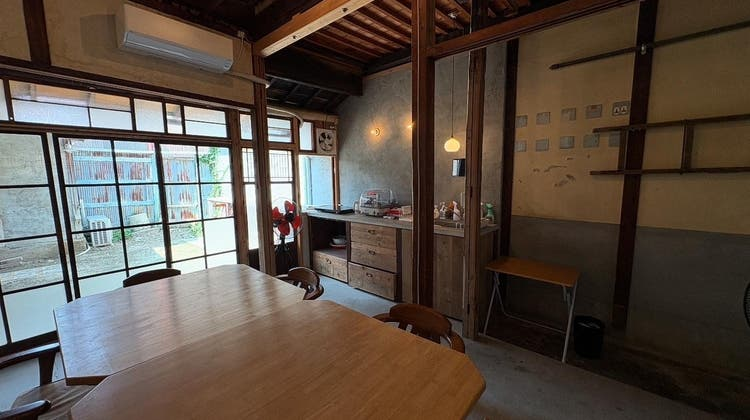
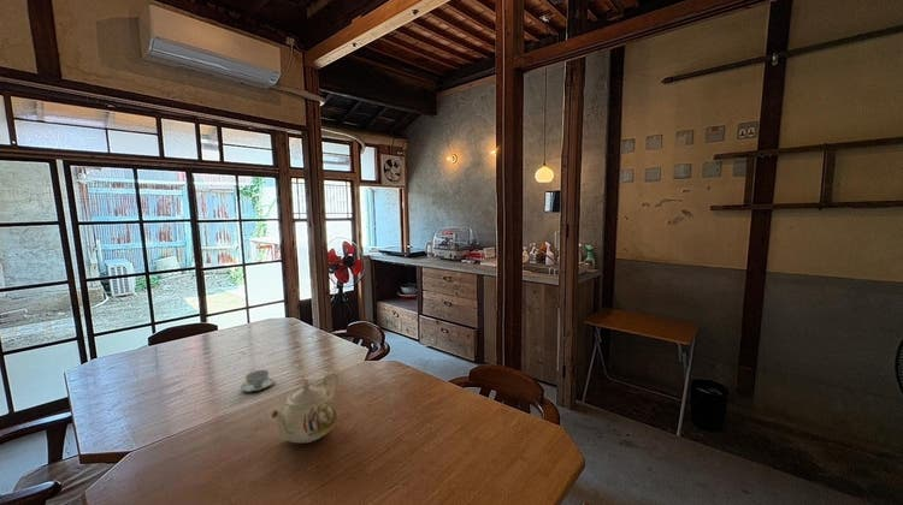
+ teapot [271,372,340,444]
+ chinaware [240,369,276,393]
